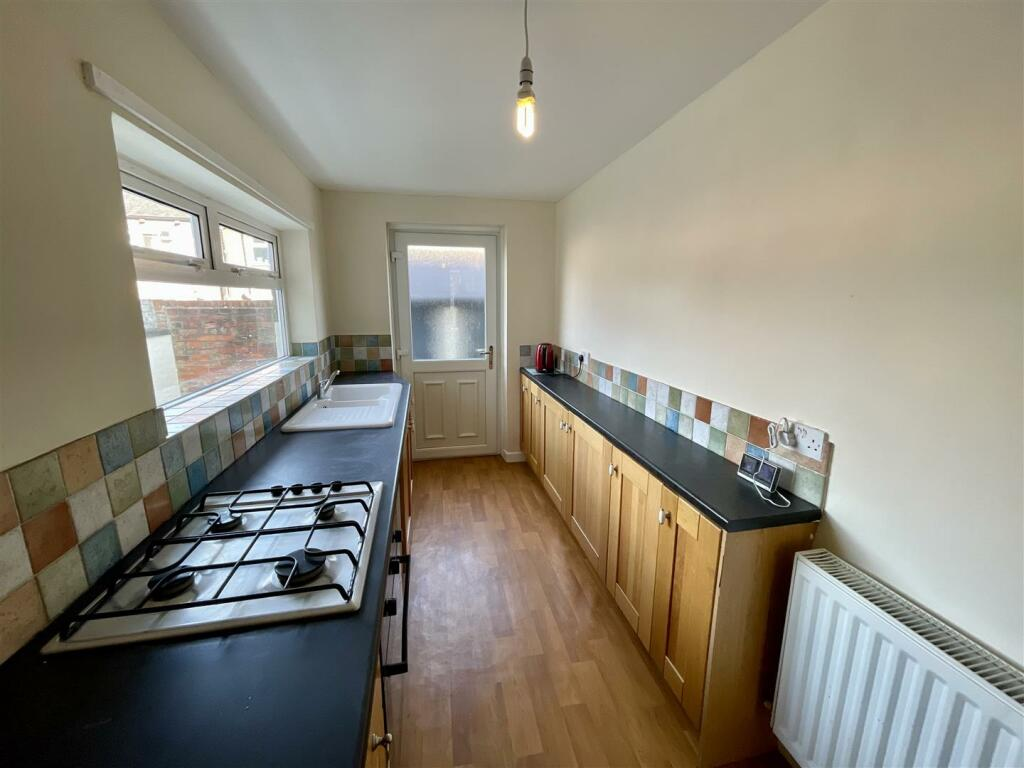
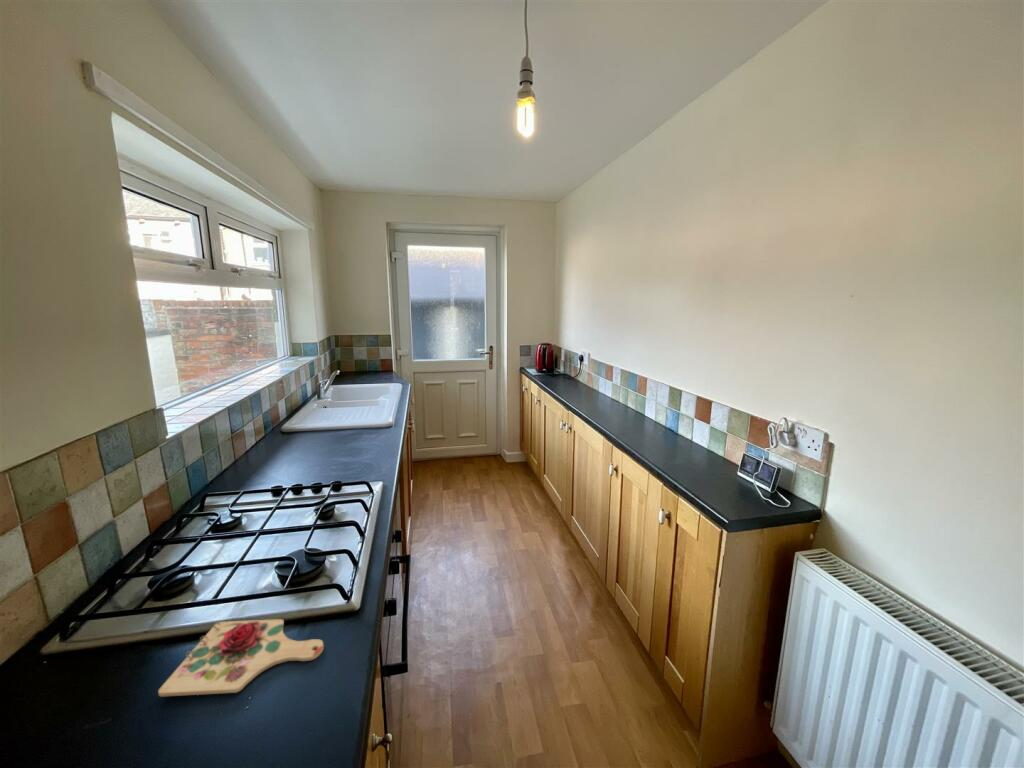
+ cutting board [157,618,325,698]
